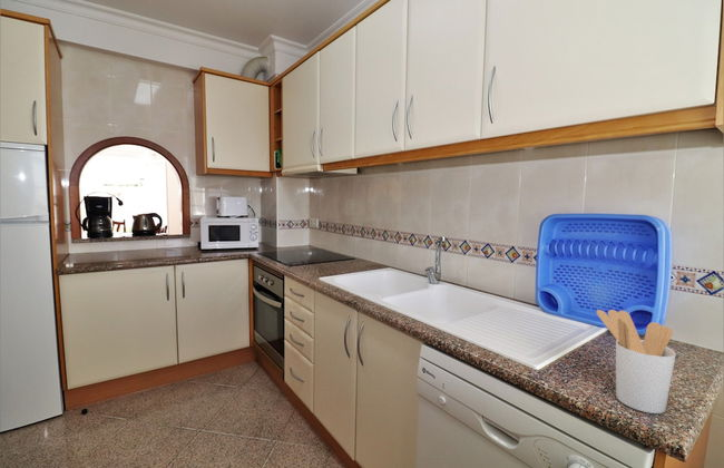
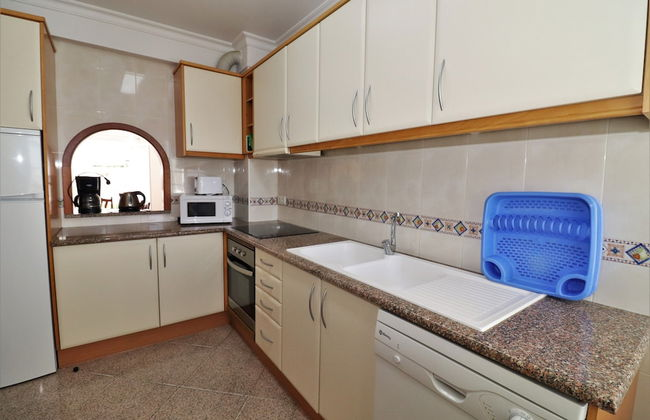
- utensil holder [595,309,677,415]
